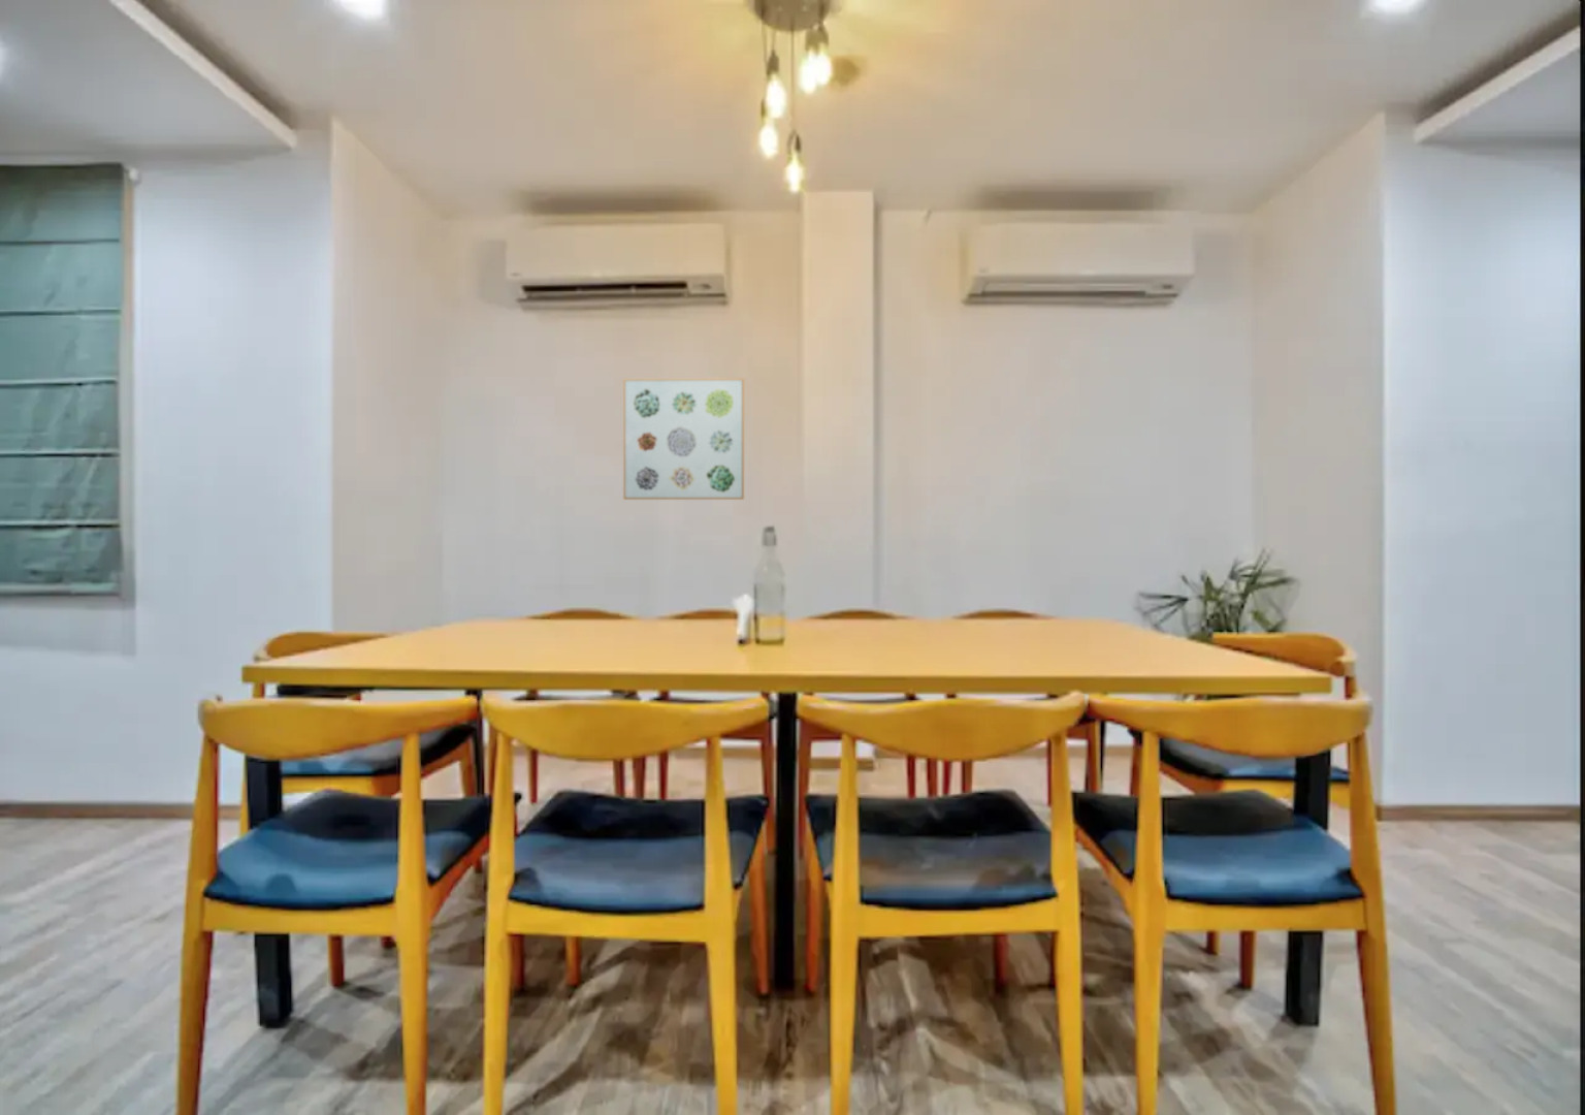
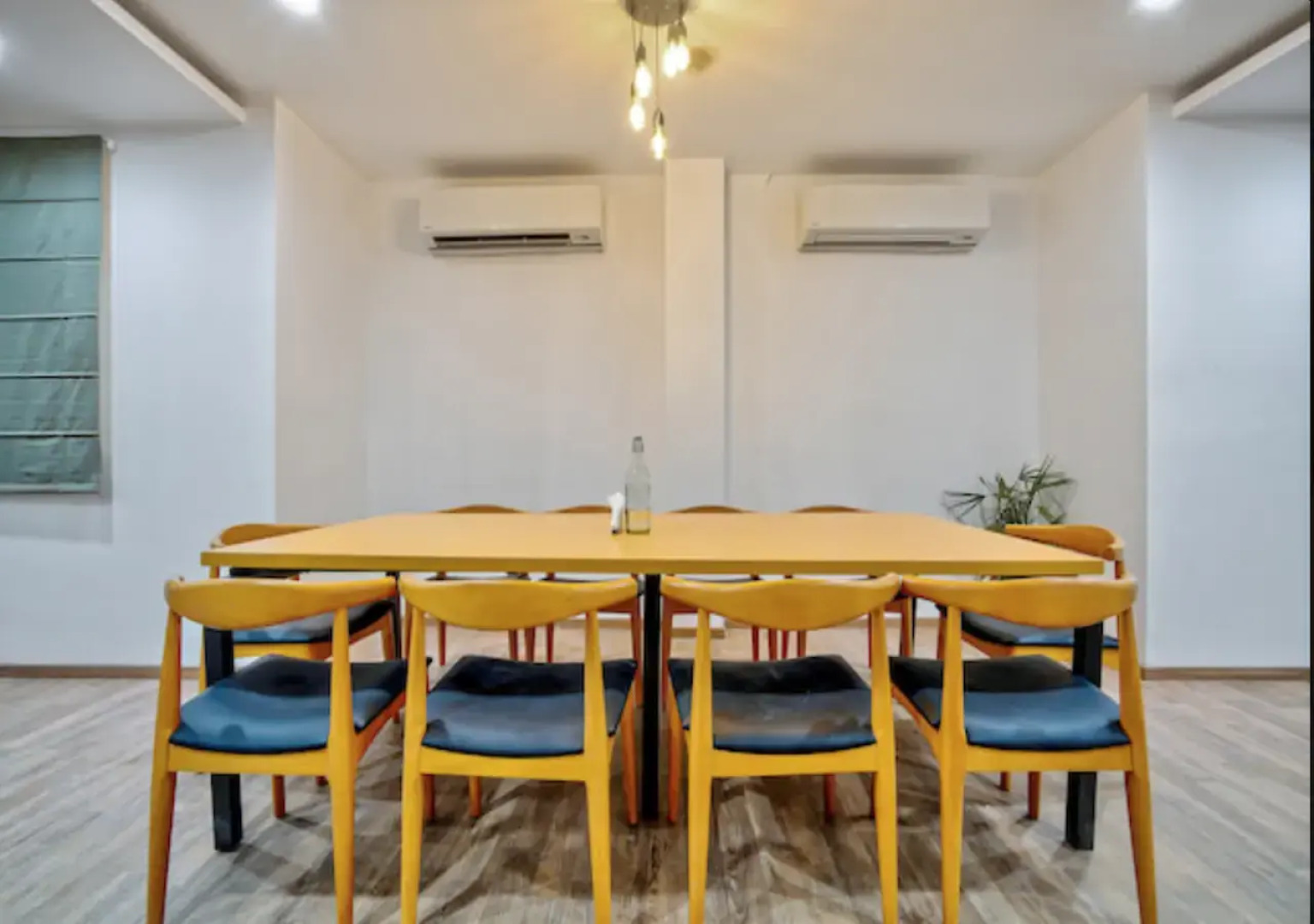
- wall art [622,378,745,501]
